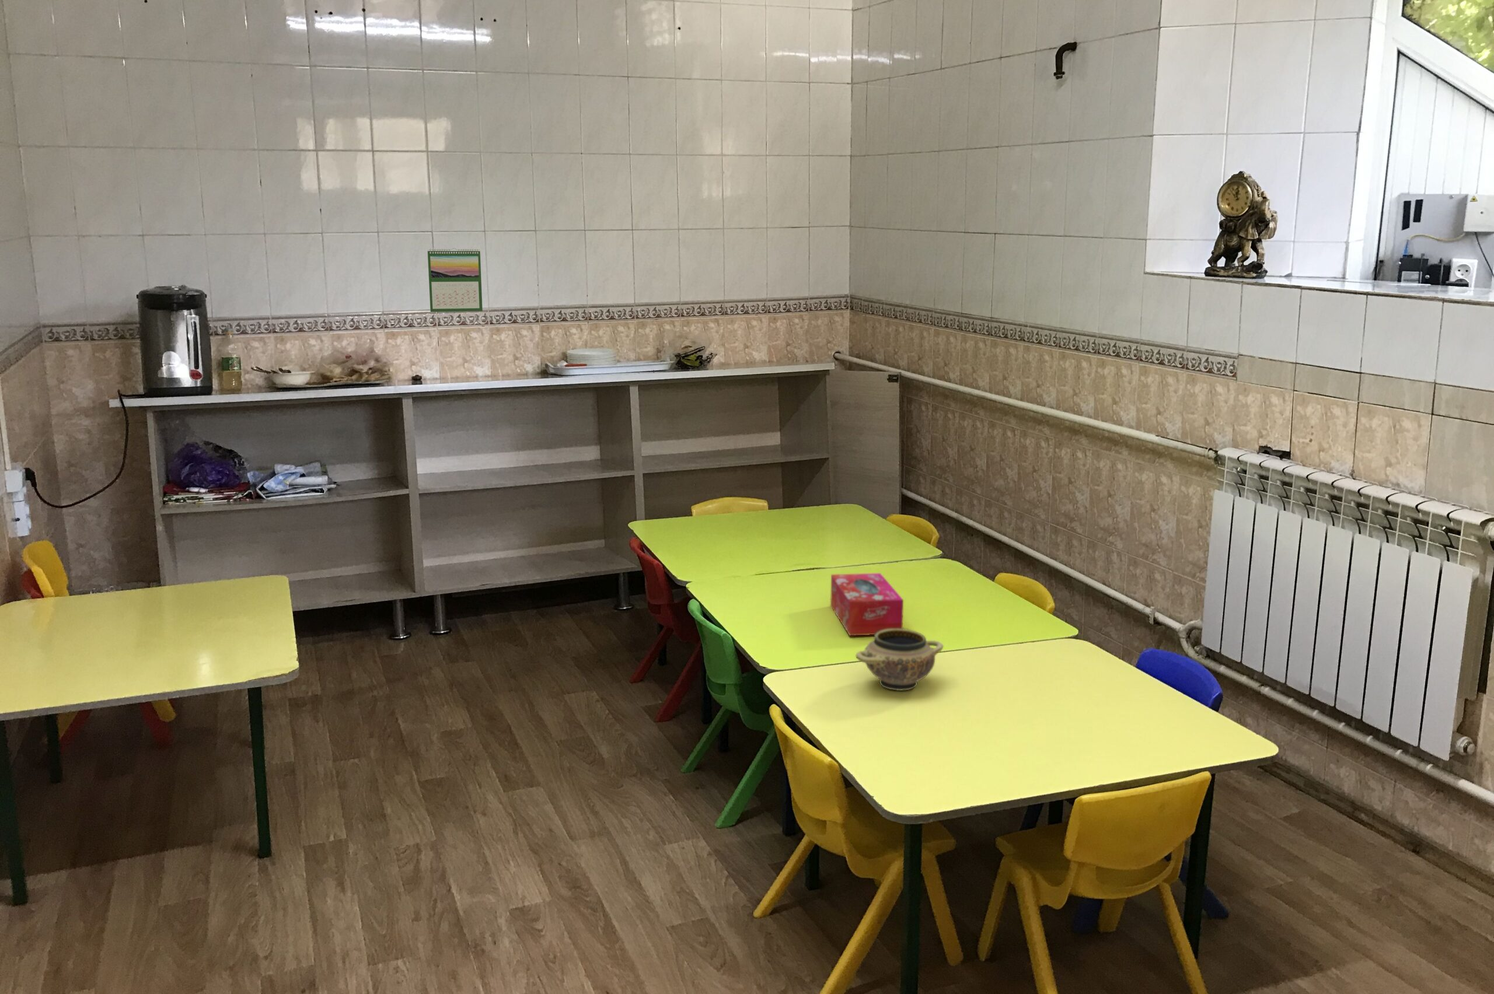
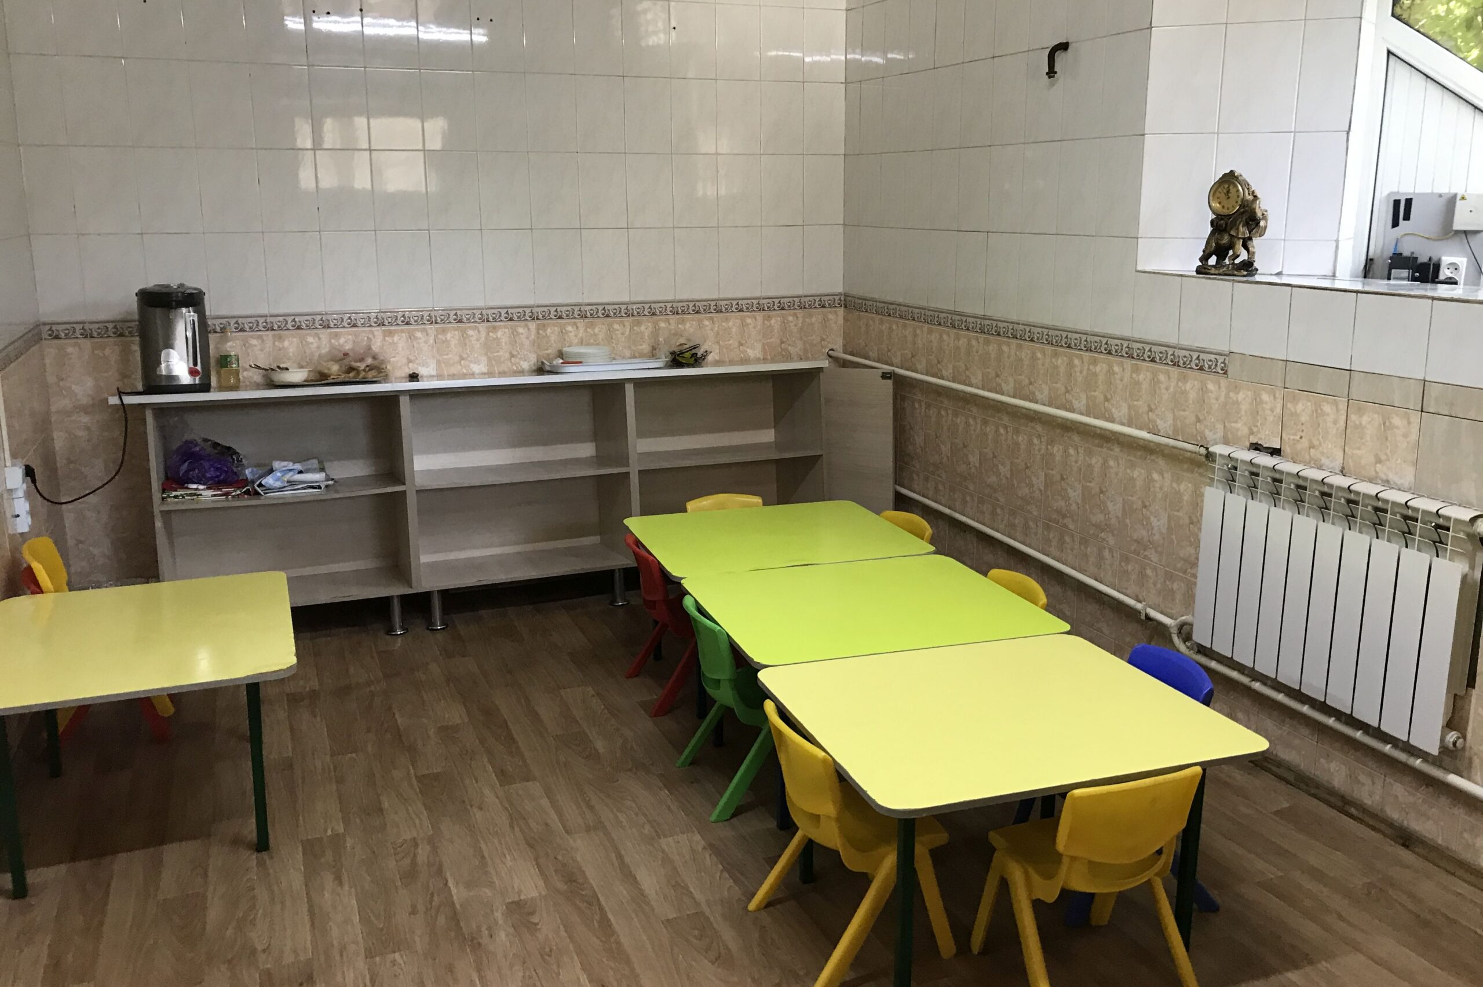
- ceramic bowl [855,628,943,691]
- tissue box [830,572,904,637]
- calendar [427,247,483,313]
